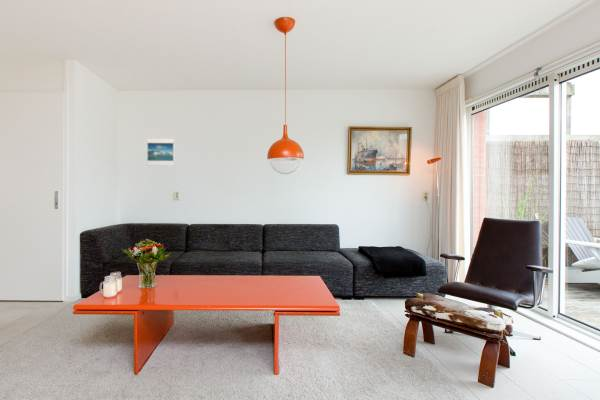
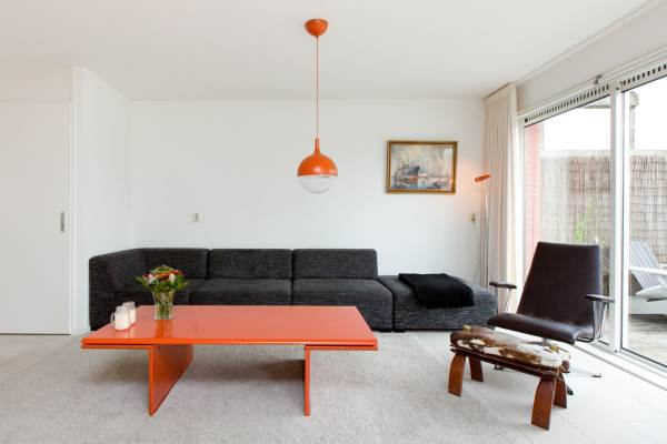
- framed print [146,138,176,166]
